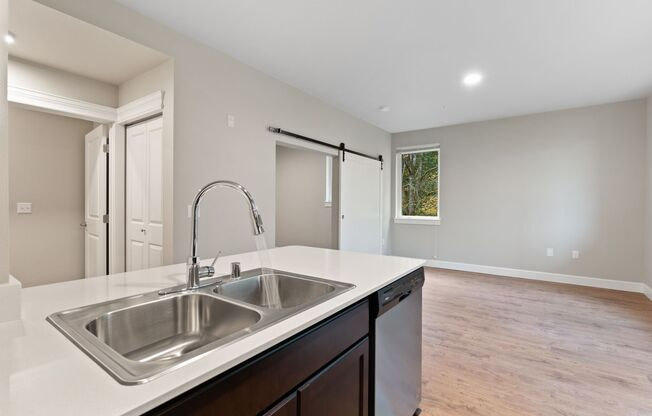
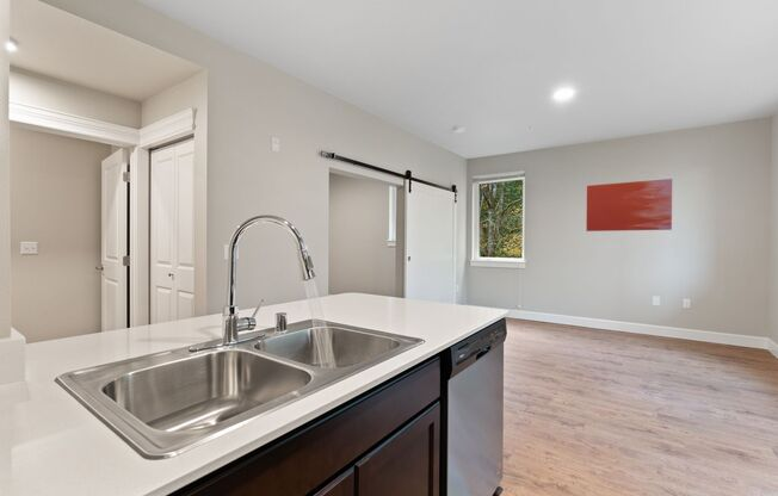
+ wall art [585,178,673,232]
